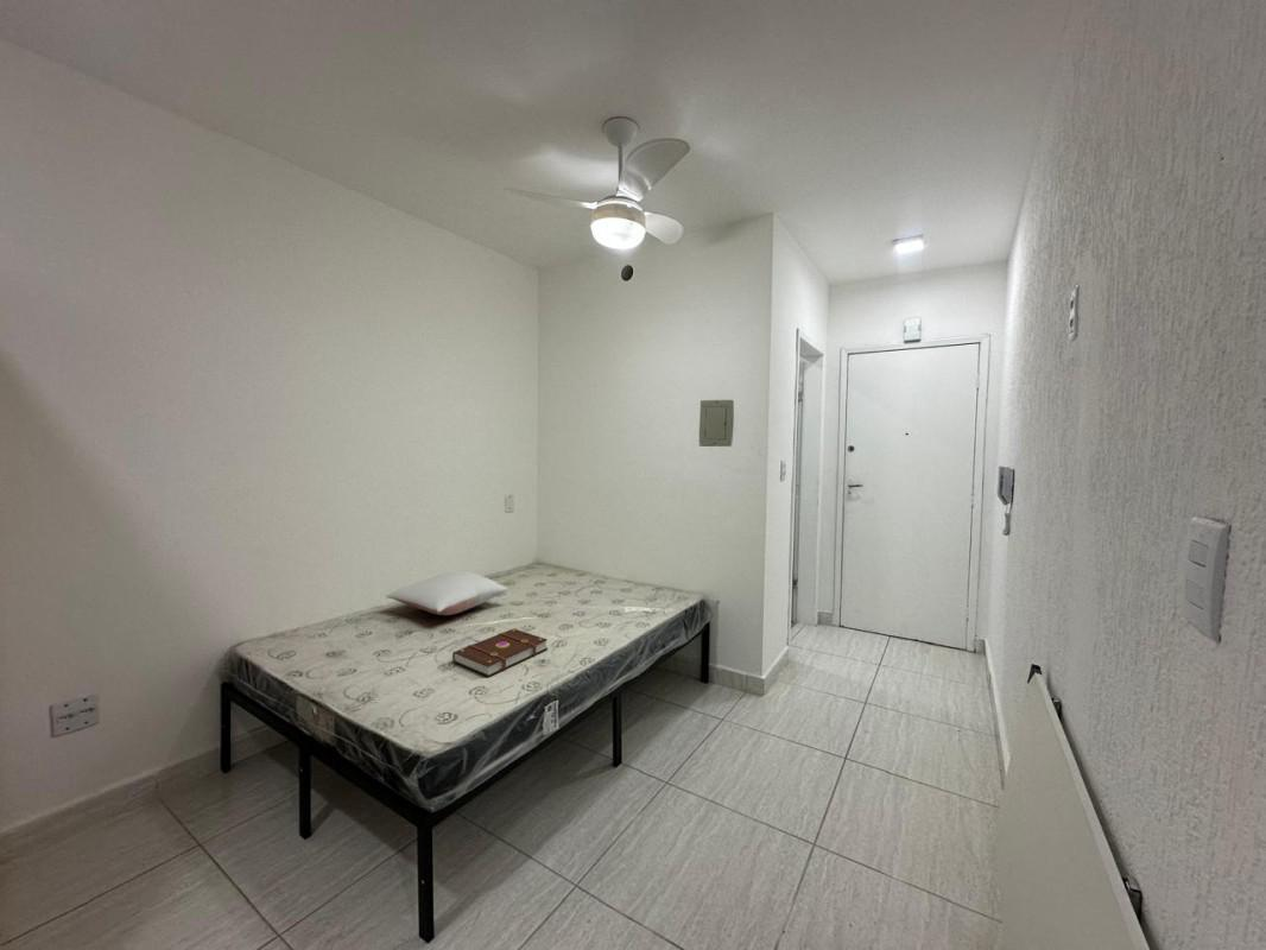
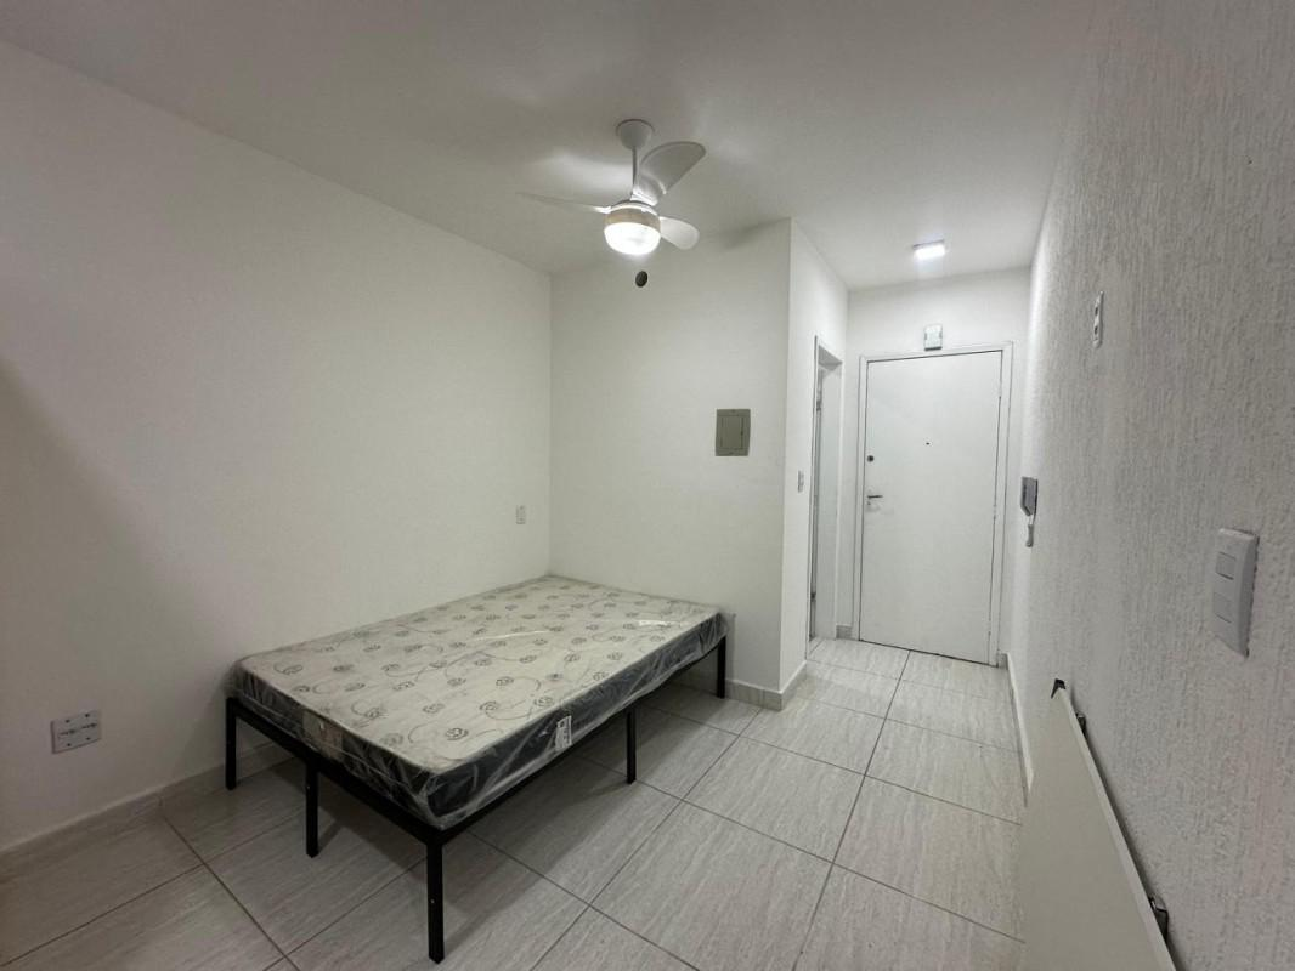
- book [451,627,549,678]
- pillow [385,570,508,616]
